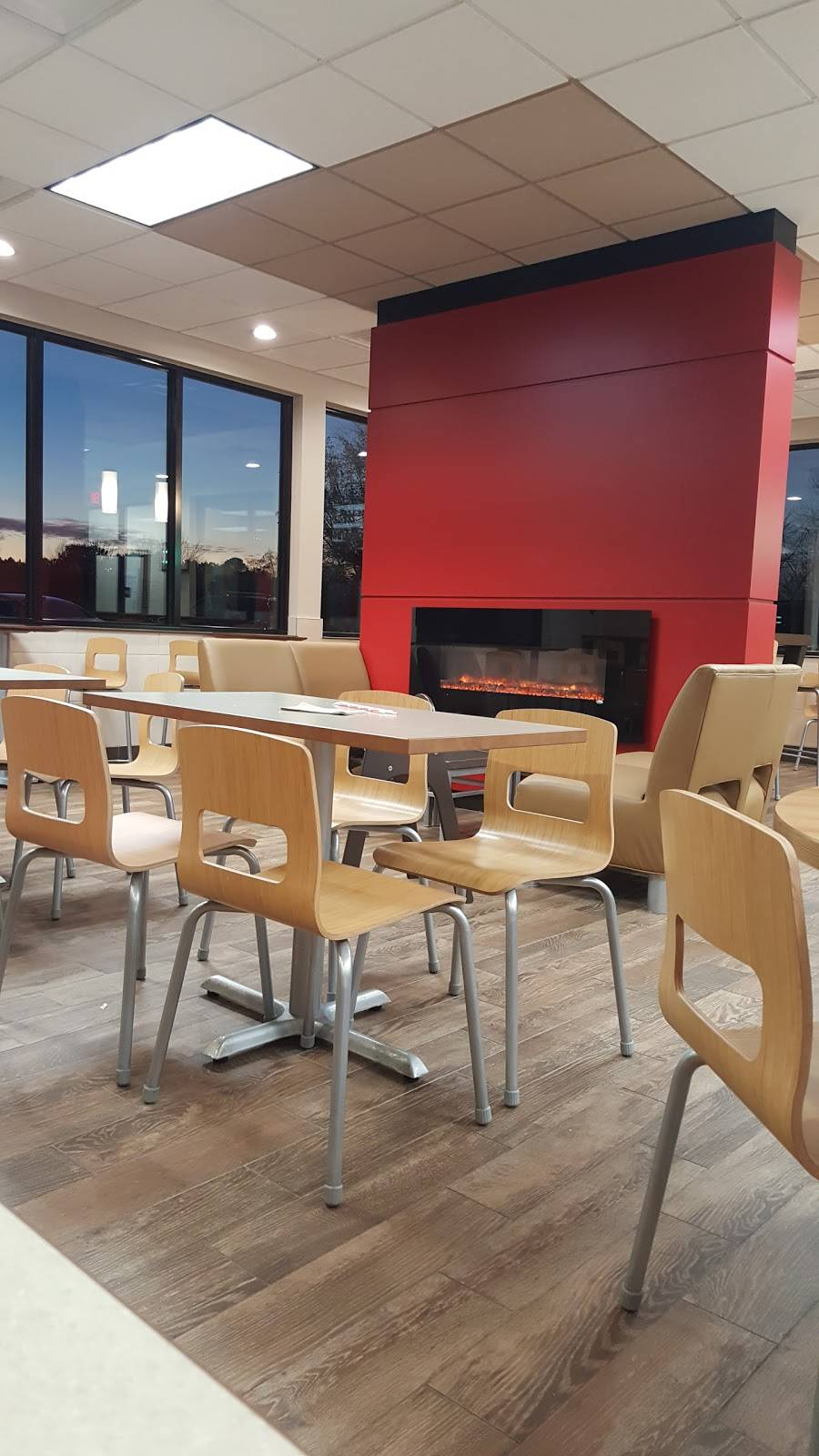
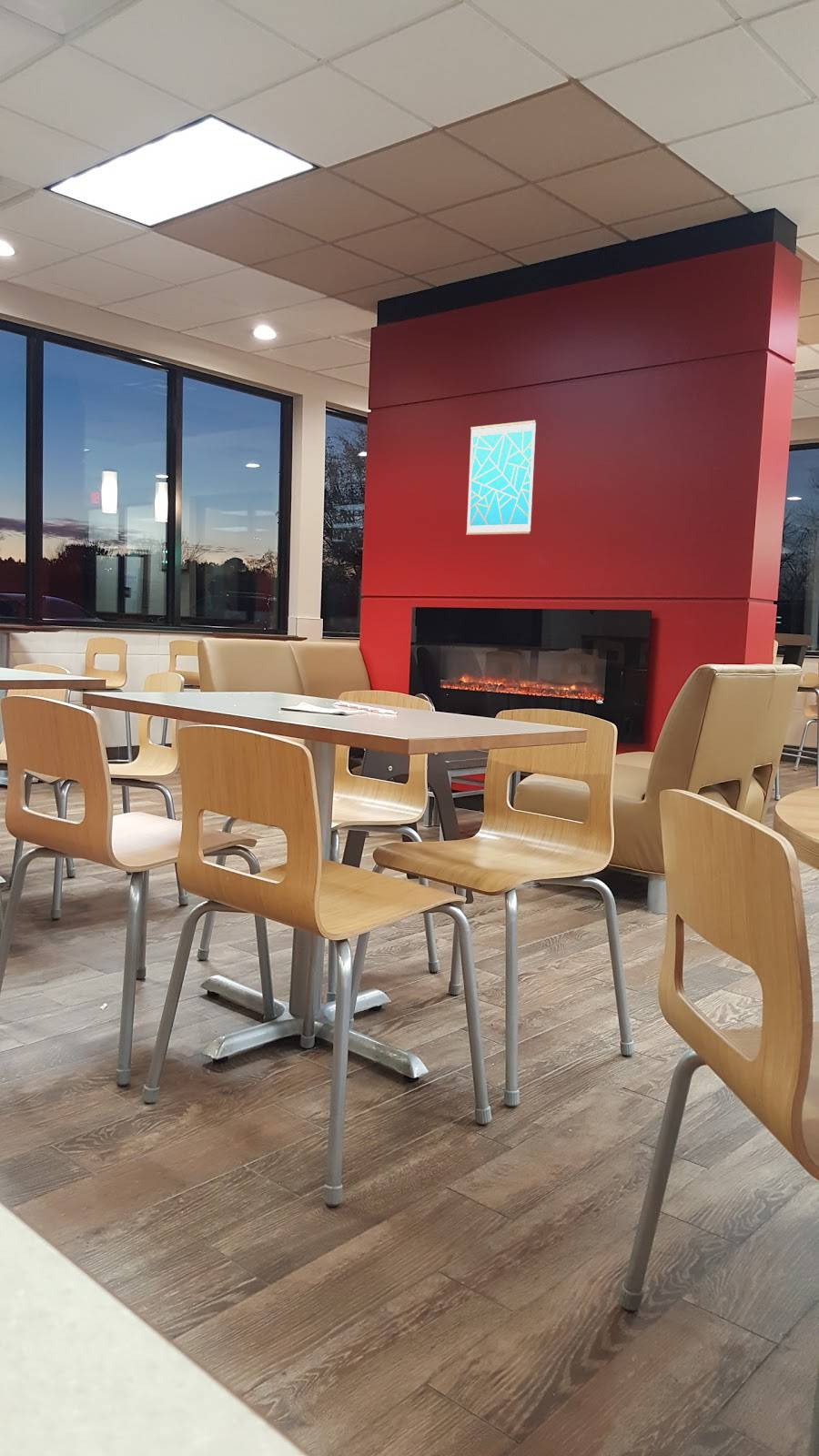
+ wall art [465,420,537,536]
